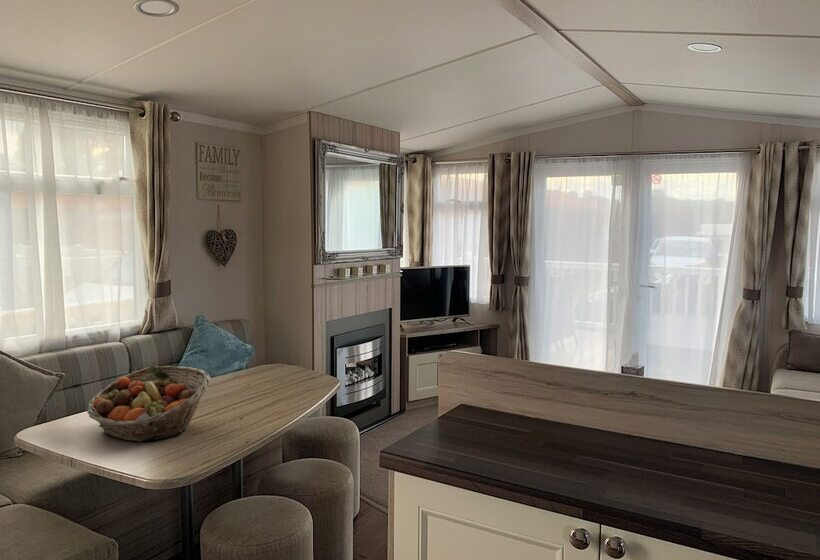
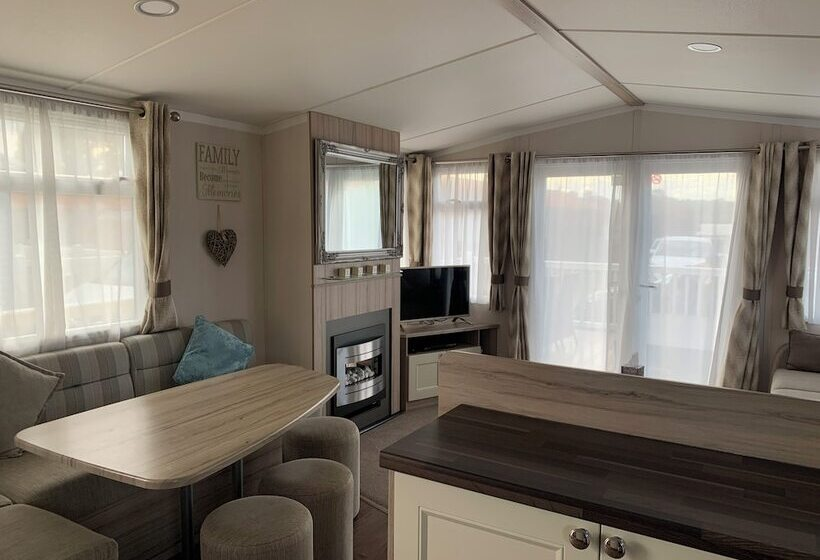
- fruit basket [86,365,212,442]
